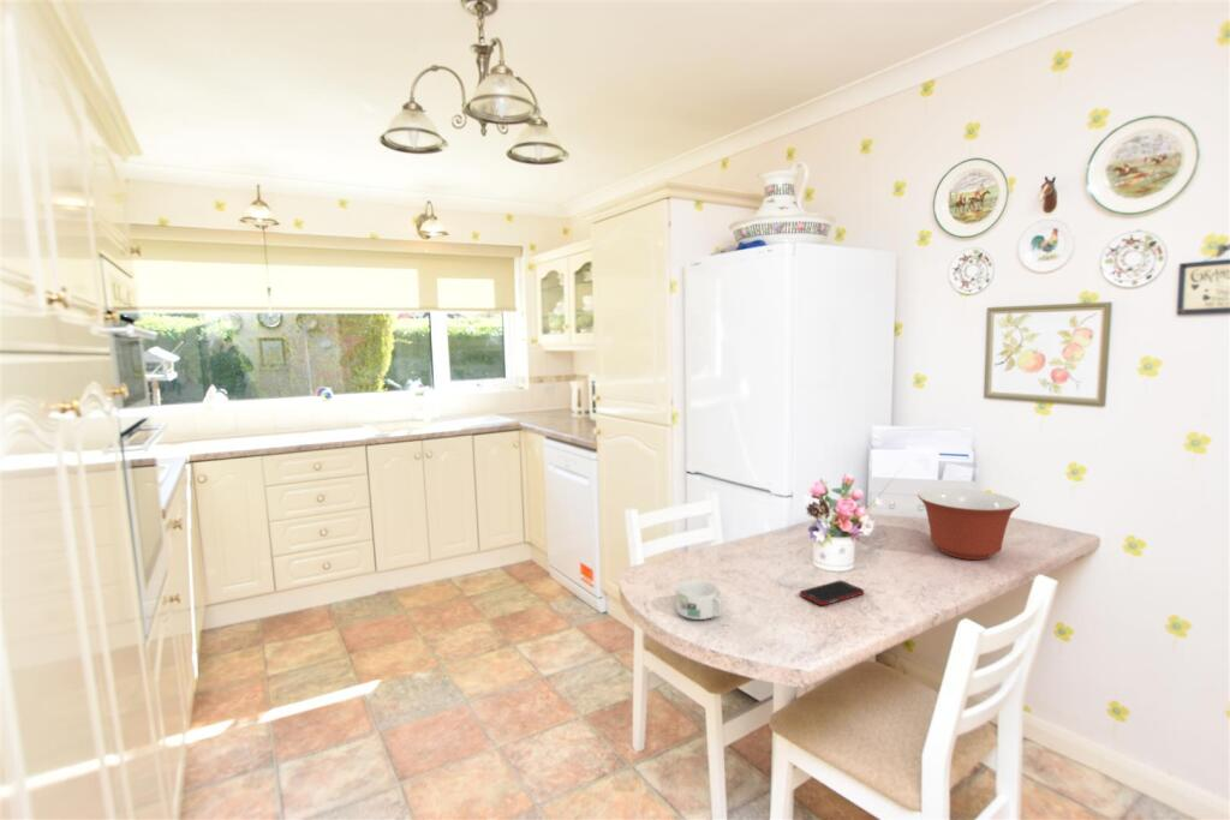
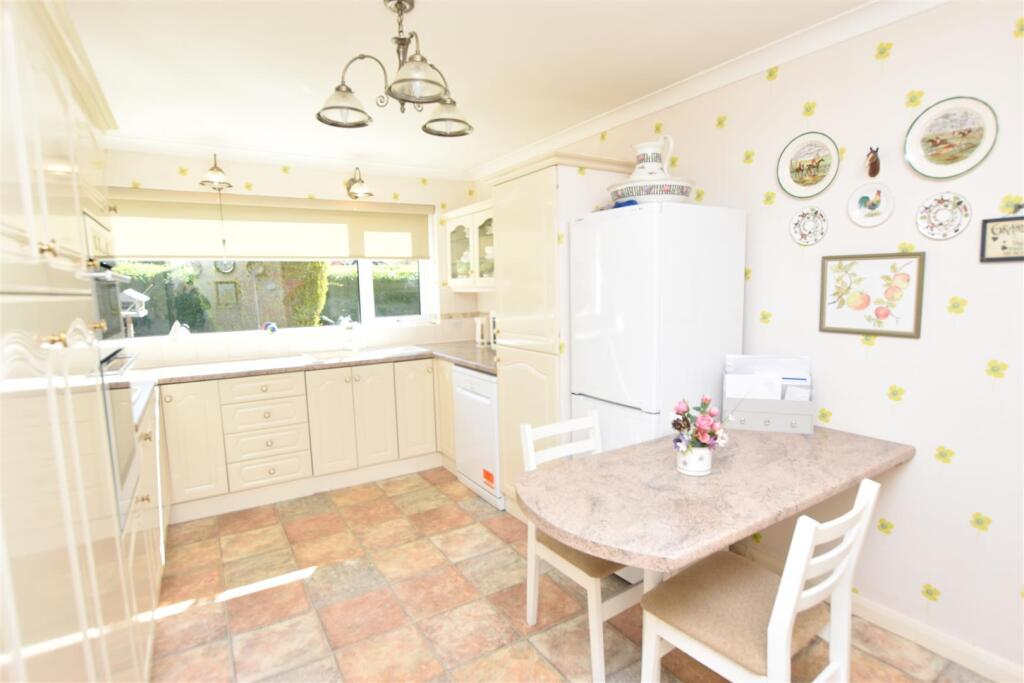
- mixing bowl [916,487,1021,561]
- mug [674,579,723,621]
- cell phone [799,580,866,606]
